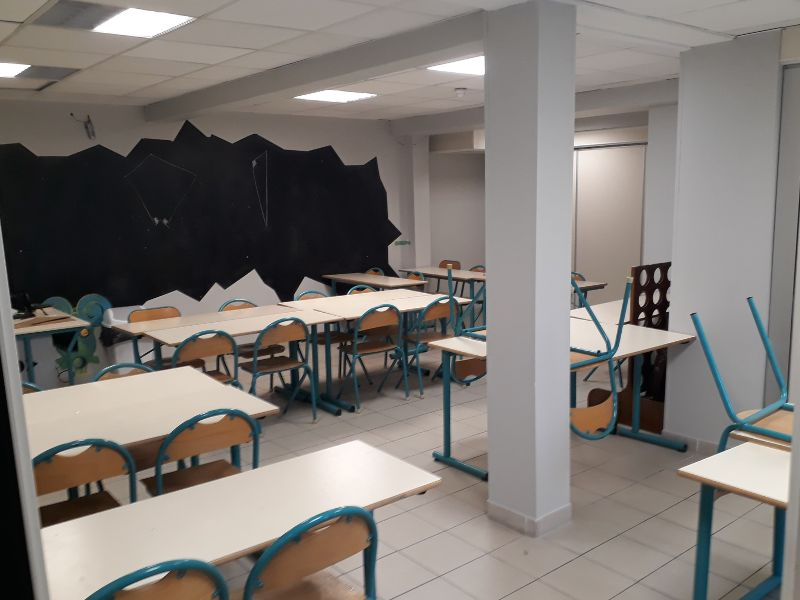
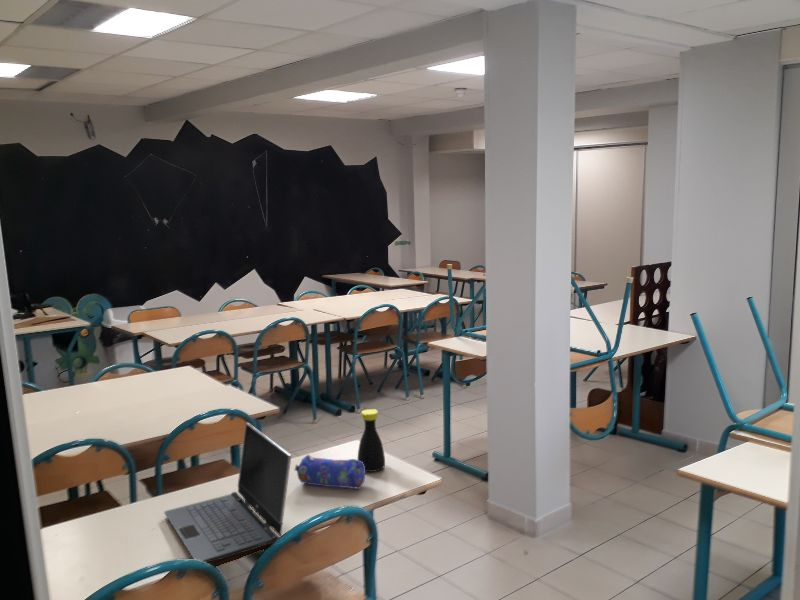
+ laptop computer [163,421,292,564]
+ bottle [357,408,386,473]
+ pencil case [294,454,366,490]
